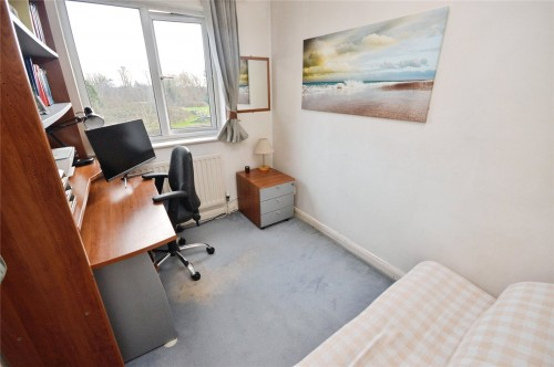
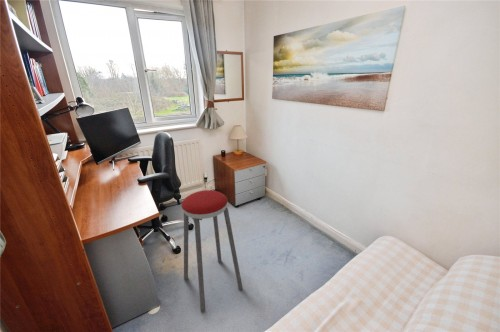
+ music stool [180,189,244,314]
